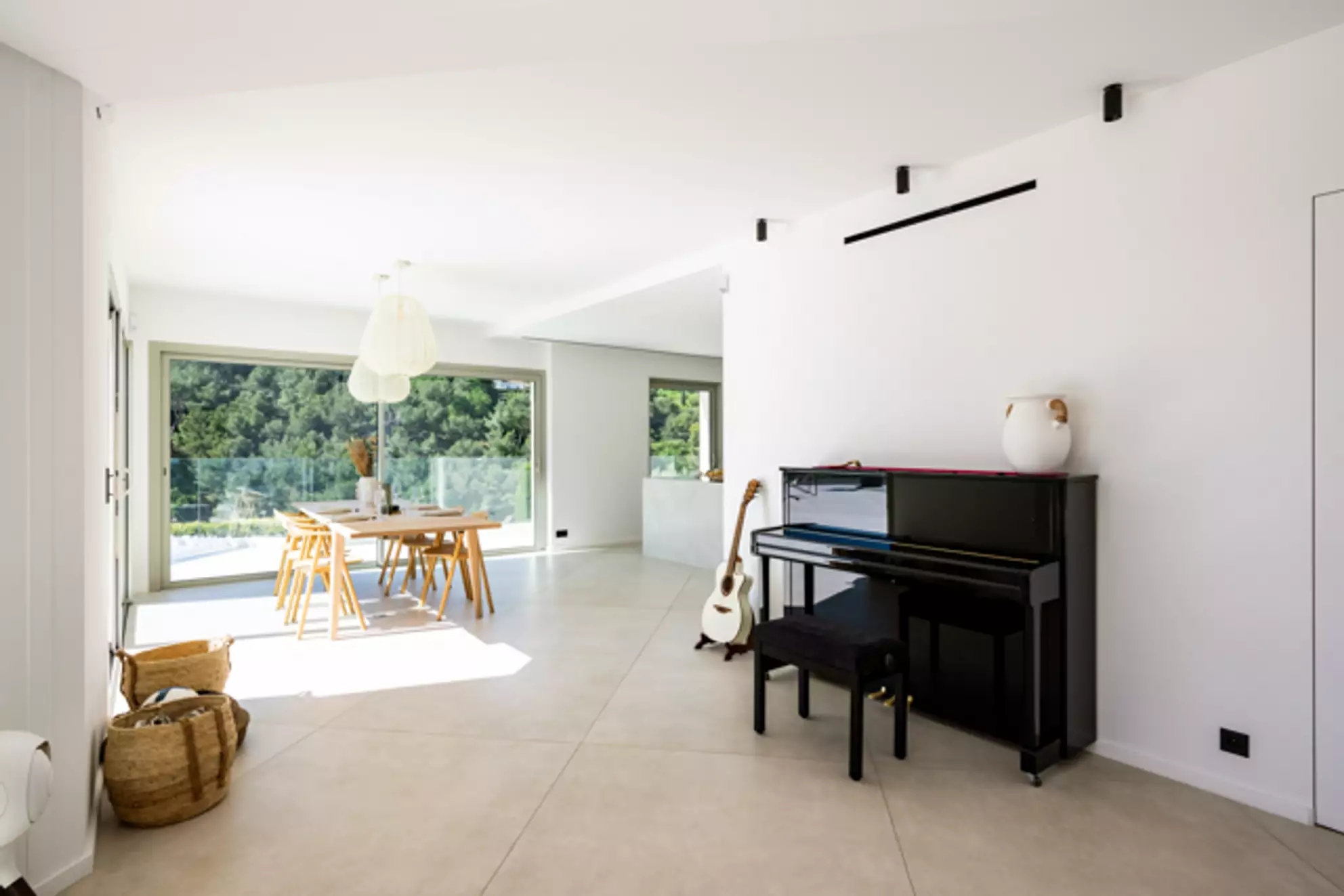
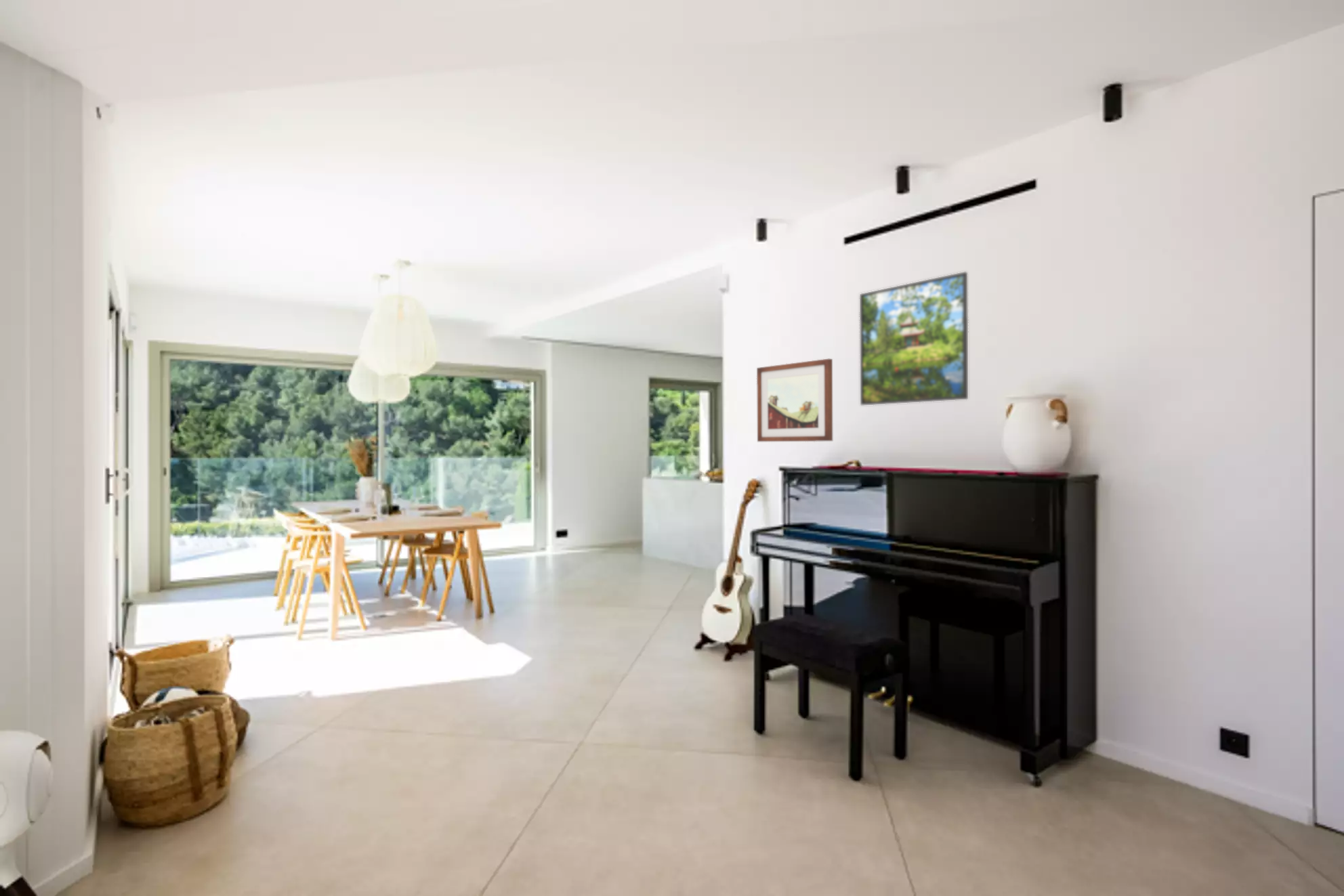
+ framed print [859,271,969,406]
+ wall art [756,358,833,442]
